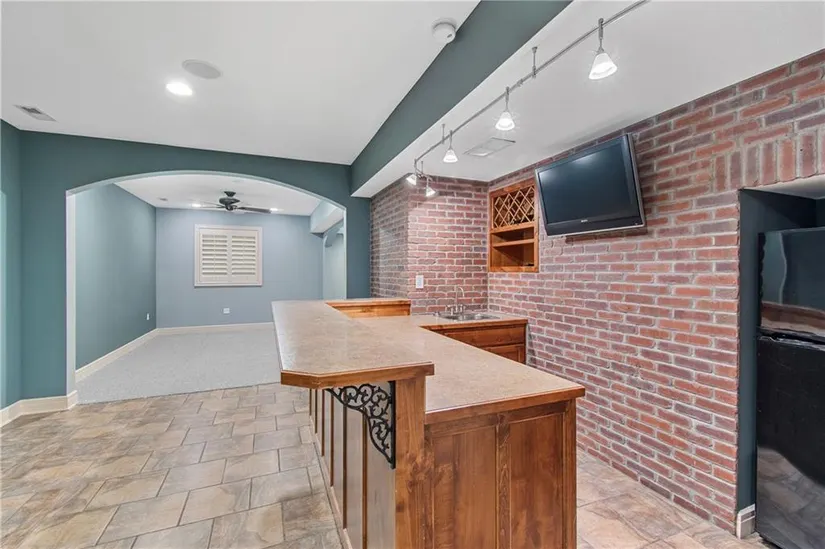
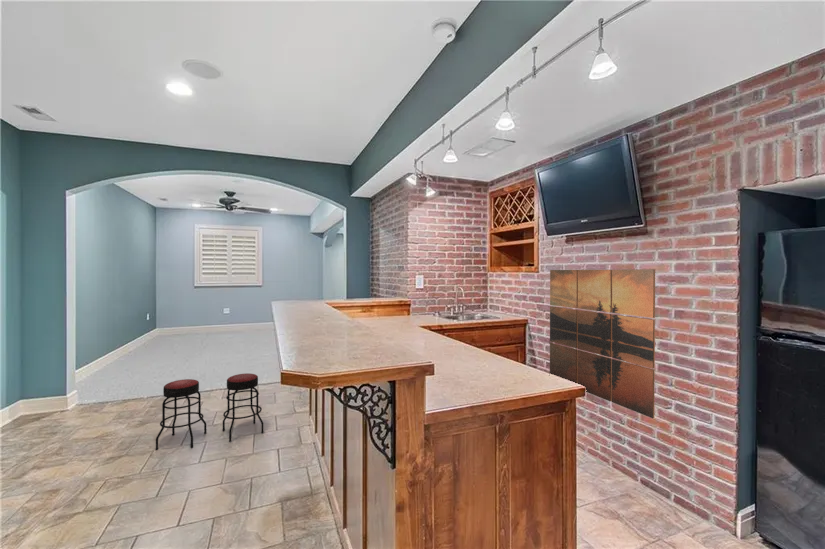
+ bar stool [155,372,265,451]
+ wall art [549,268,656,419]
